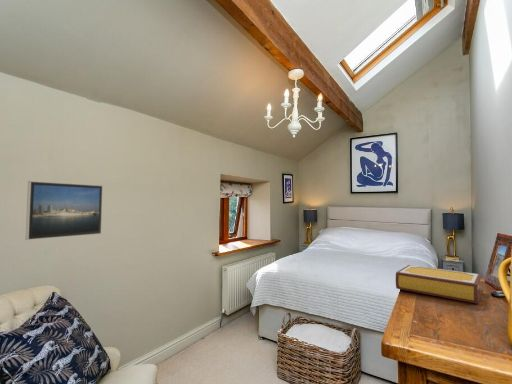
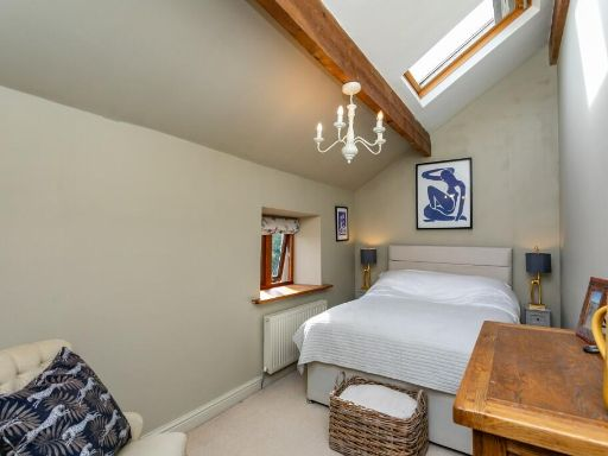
- book [395,264,483,305]
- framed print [25,180,104,241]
